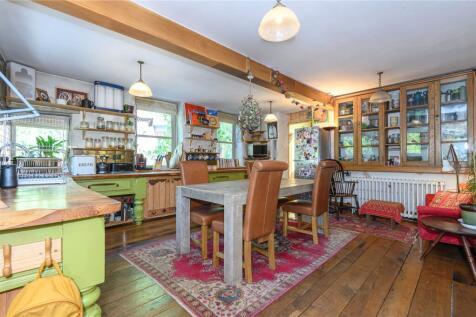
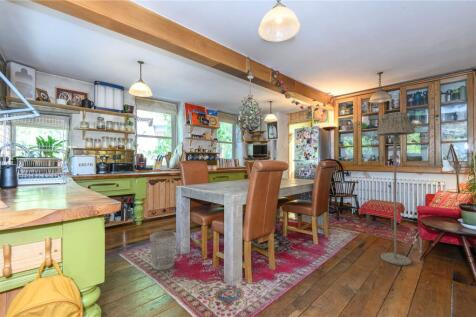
+ floor lamp [375,111,416,266]
+ wastebasket [149,230,177,271]
